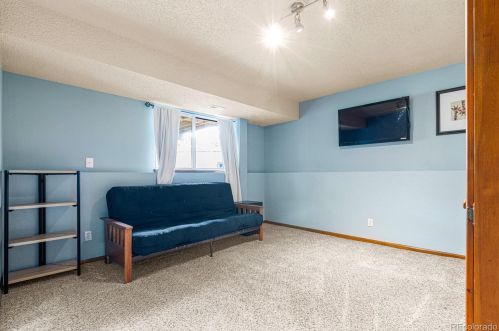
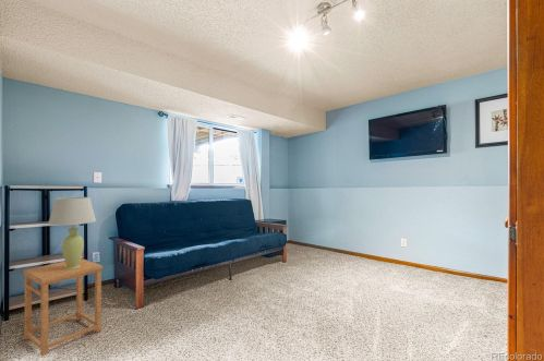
+ side table [23,257,104,357]
+ table lamp [47,196,97,269]
